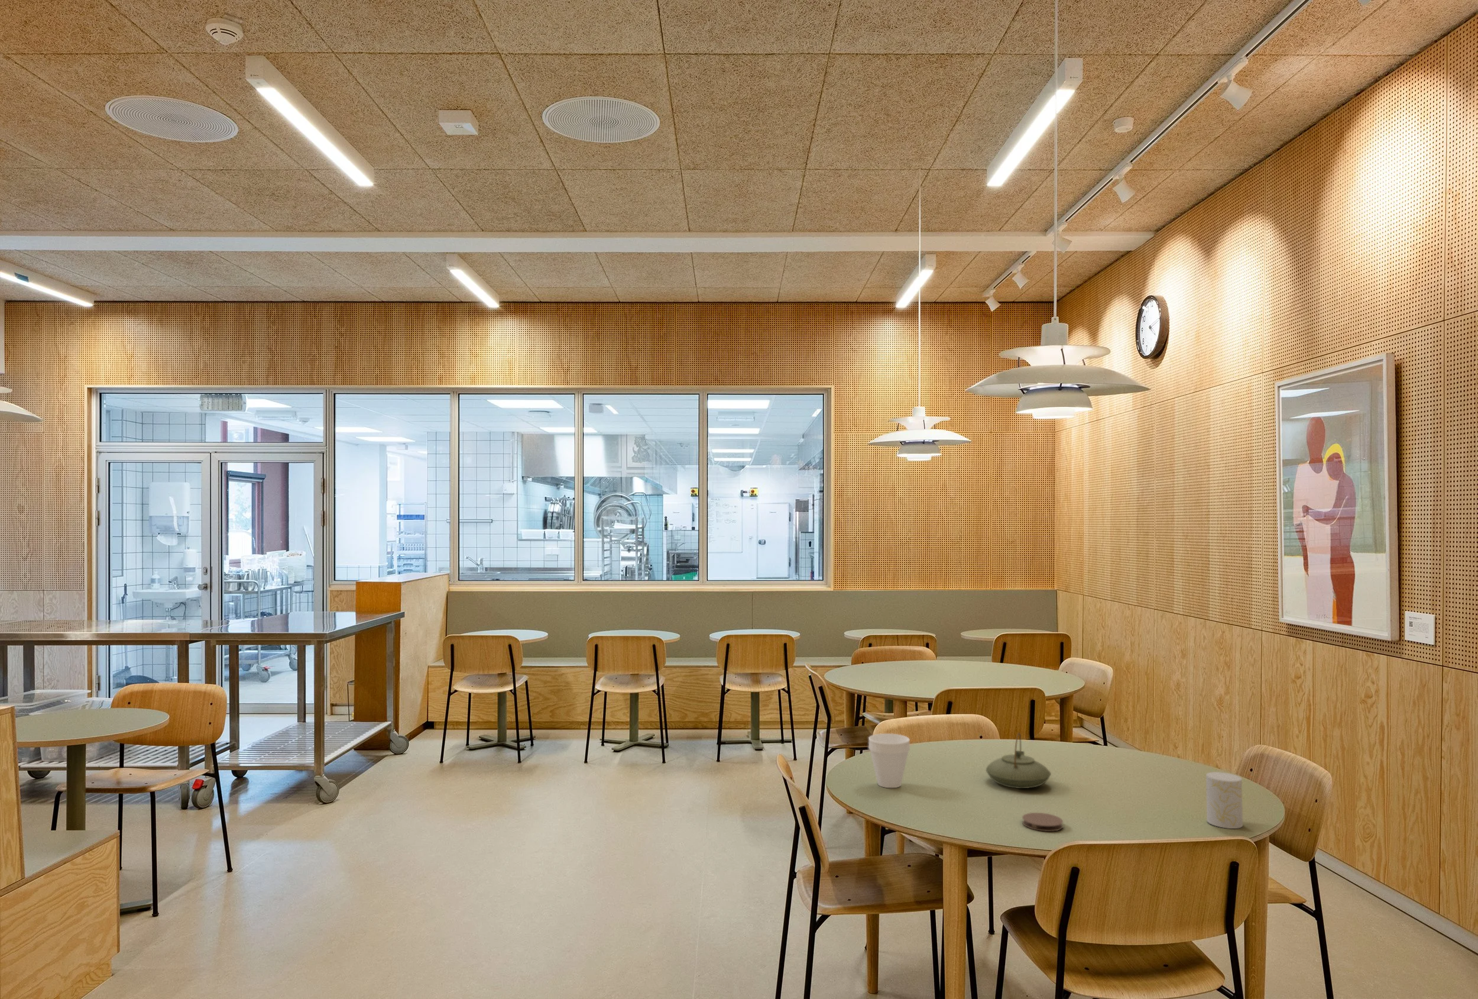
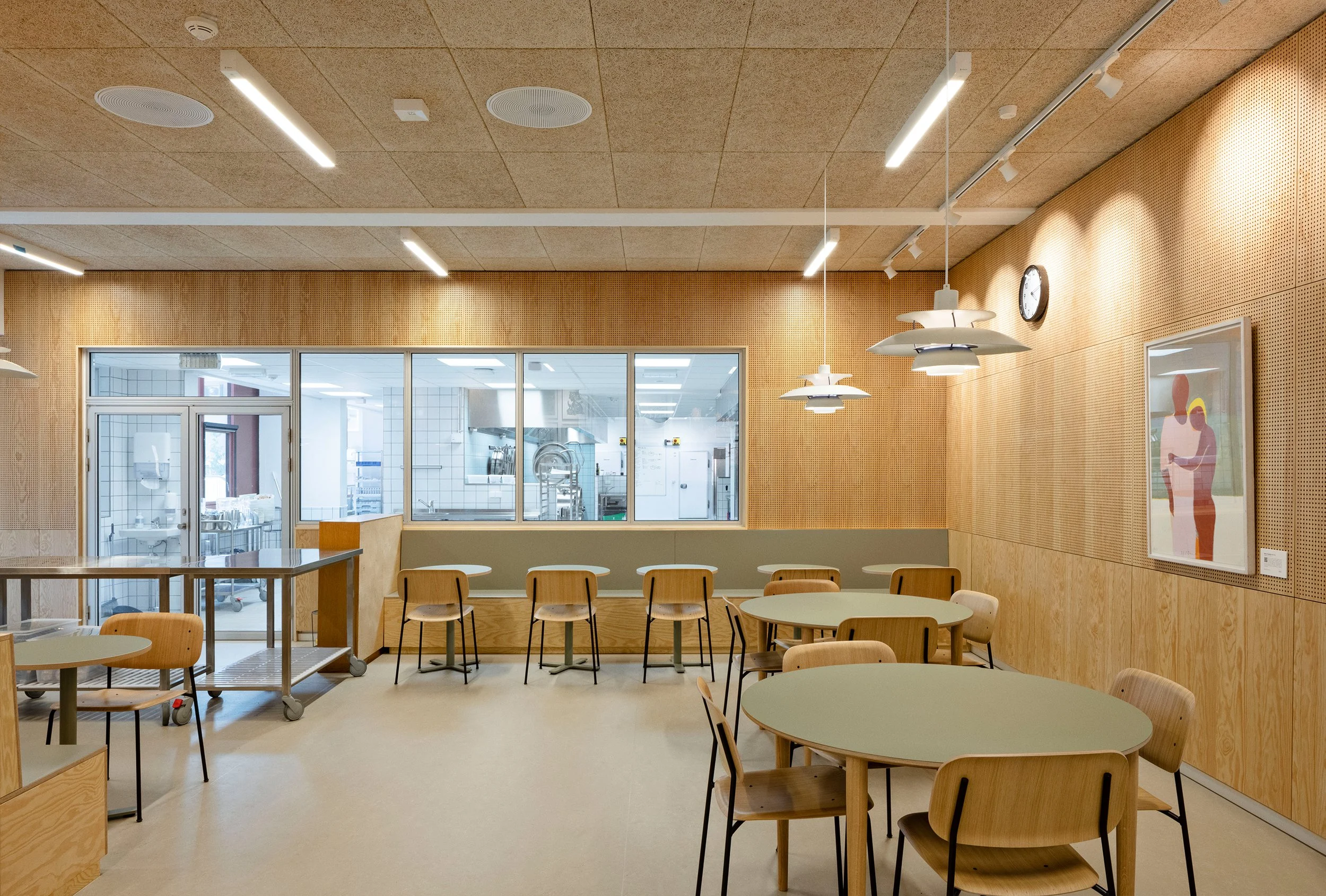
- teapot [985,733,1052,789]
- cup [868,733,911,788]
- cup [1205,772,1243,830]
- coaster [1022,812,1063,832]
